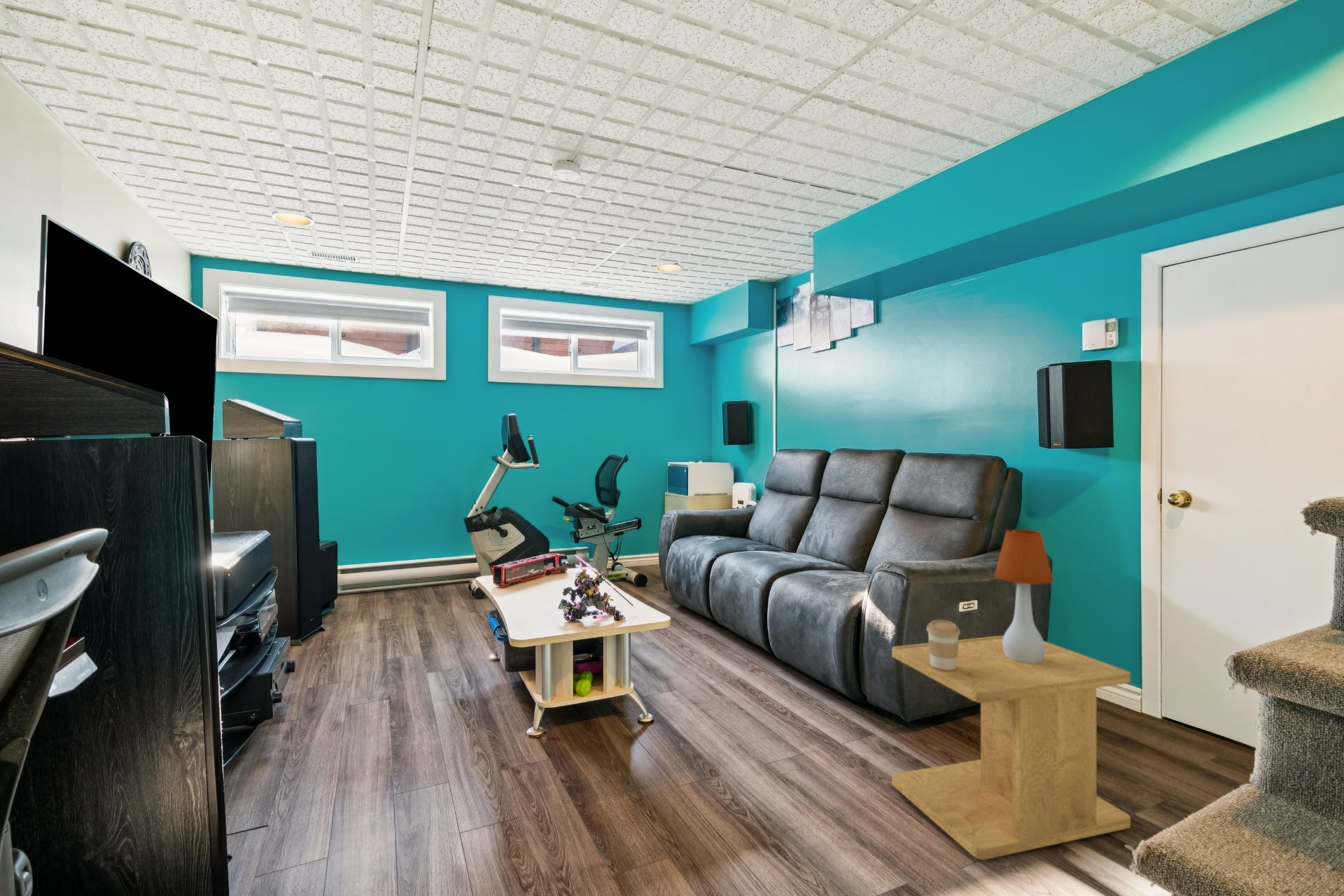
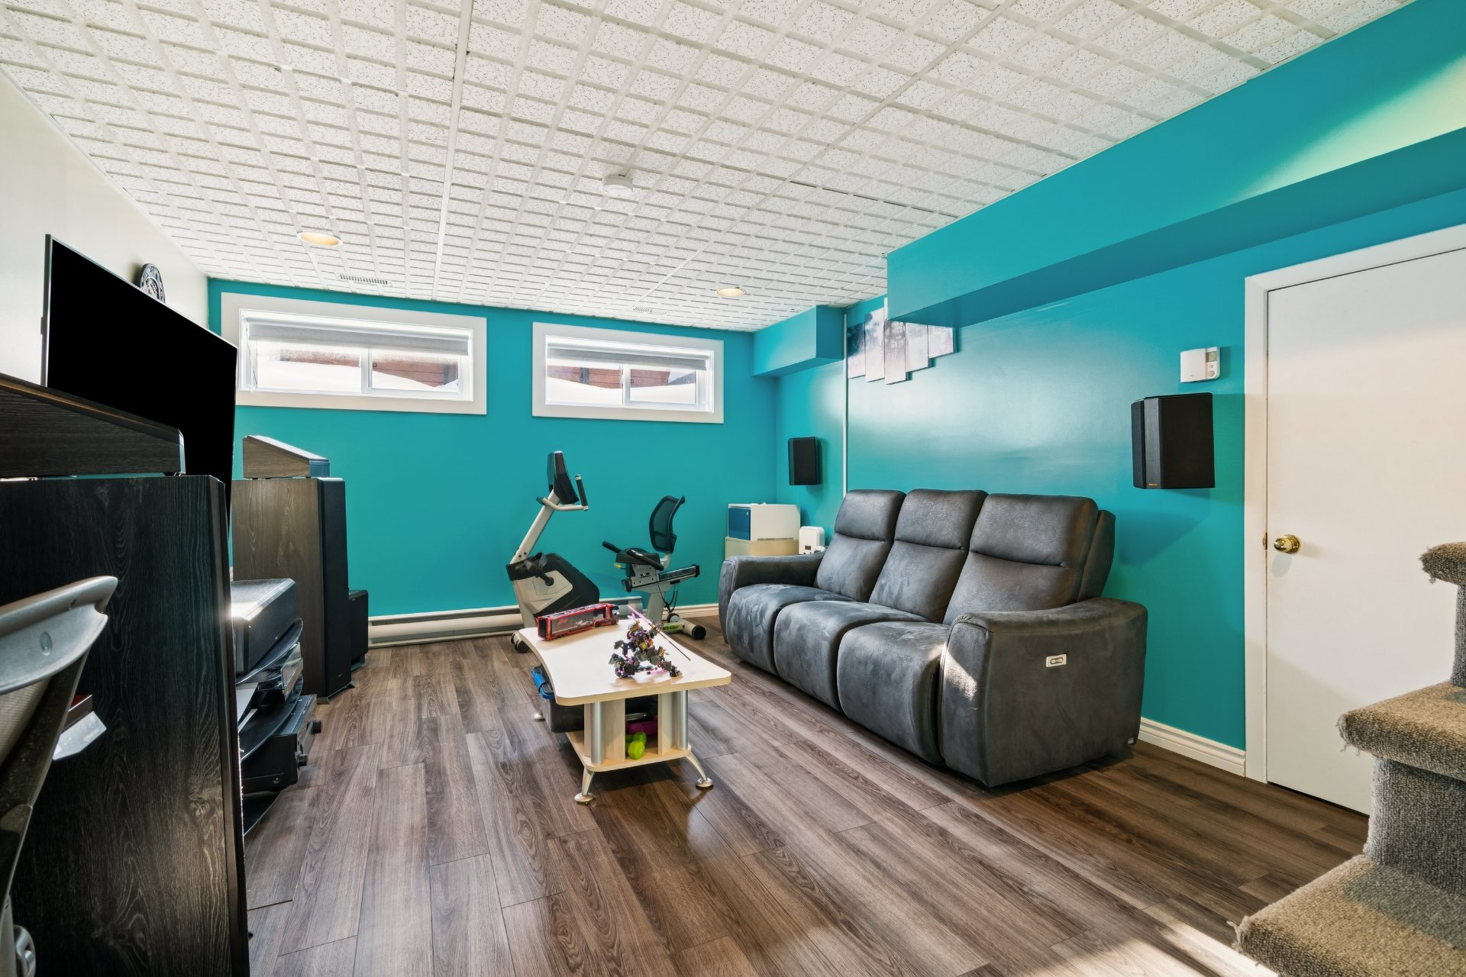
- coffee cup [926,619,961,670]
- table lamp [994,528,1054,664]
- side table [891,635,1131,860]
